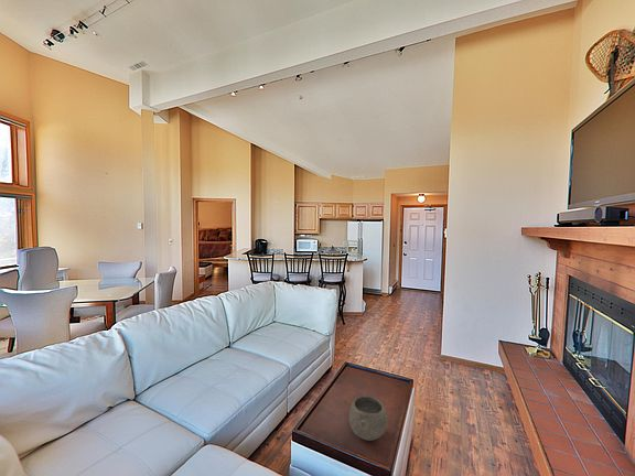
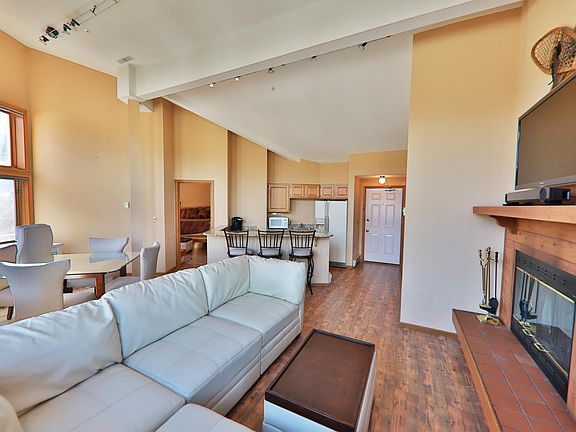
- bowl [348,394,389,442]
